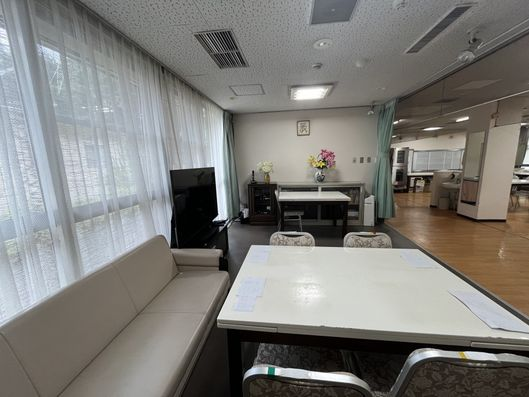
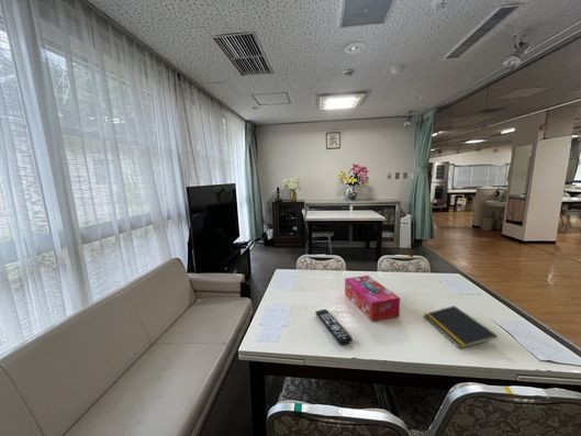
+ remote control [314,309,354,346]
+ tissue box [344,275,401,323]
+ notepad [423,304,499,349]
